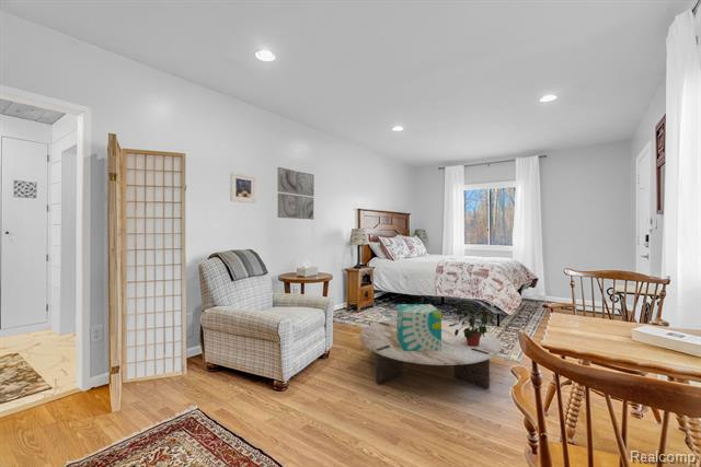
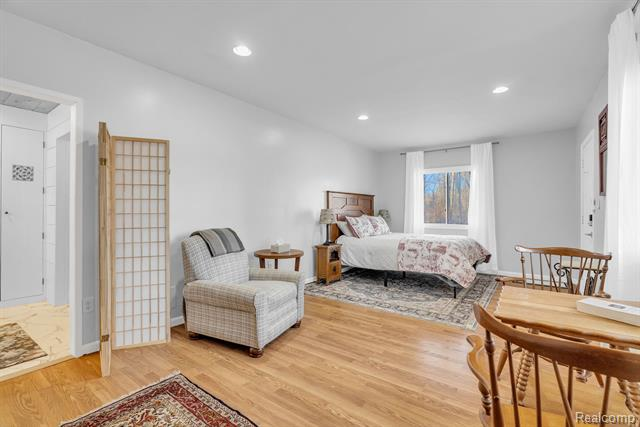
- potted plant [455,303,495,347]
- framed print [229,172,256,205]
- coffee table [358,318,502,389]
- decorative box [395,303,443,351]
- wall art [277,166,315,221]
